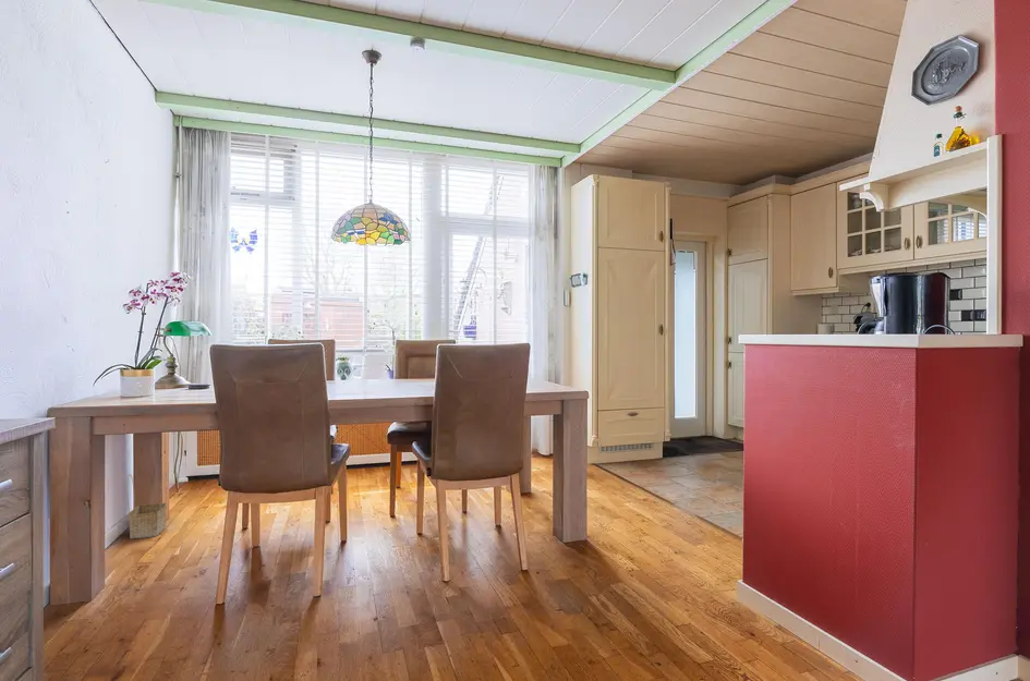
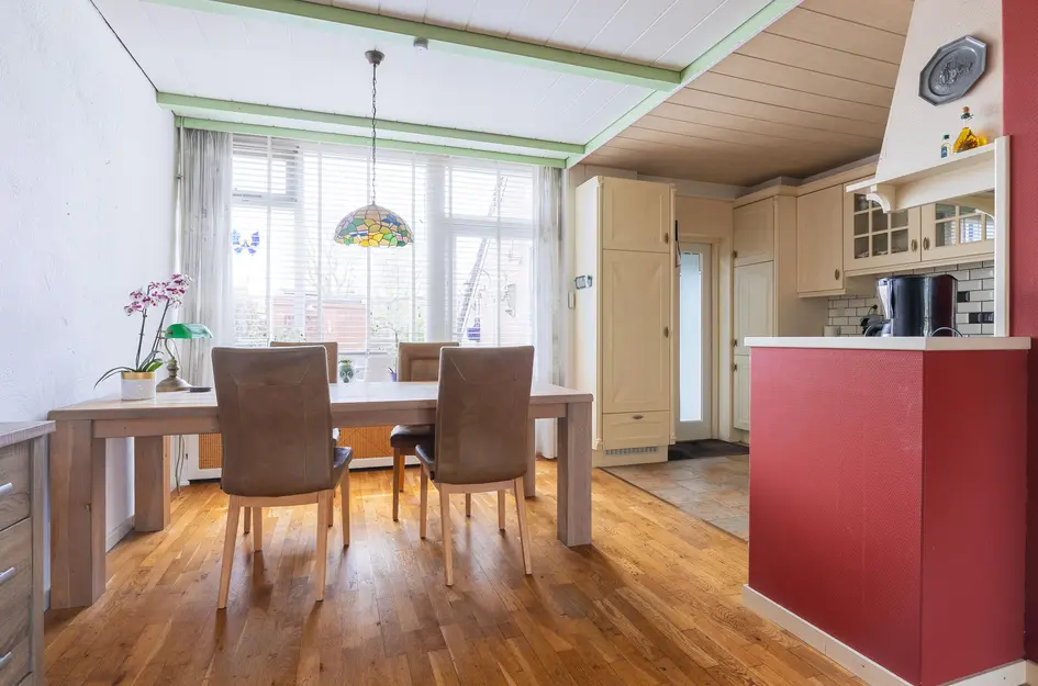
- basket [125,471,168,539]
